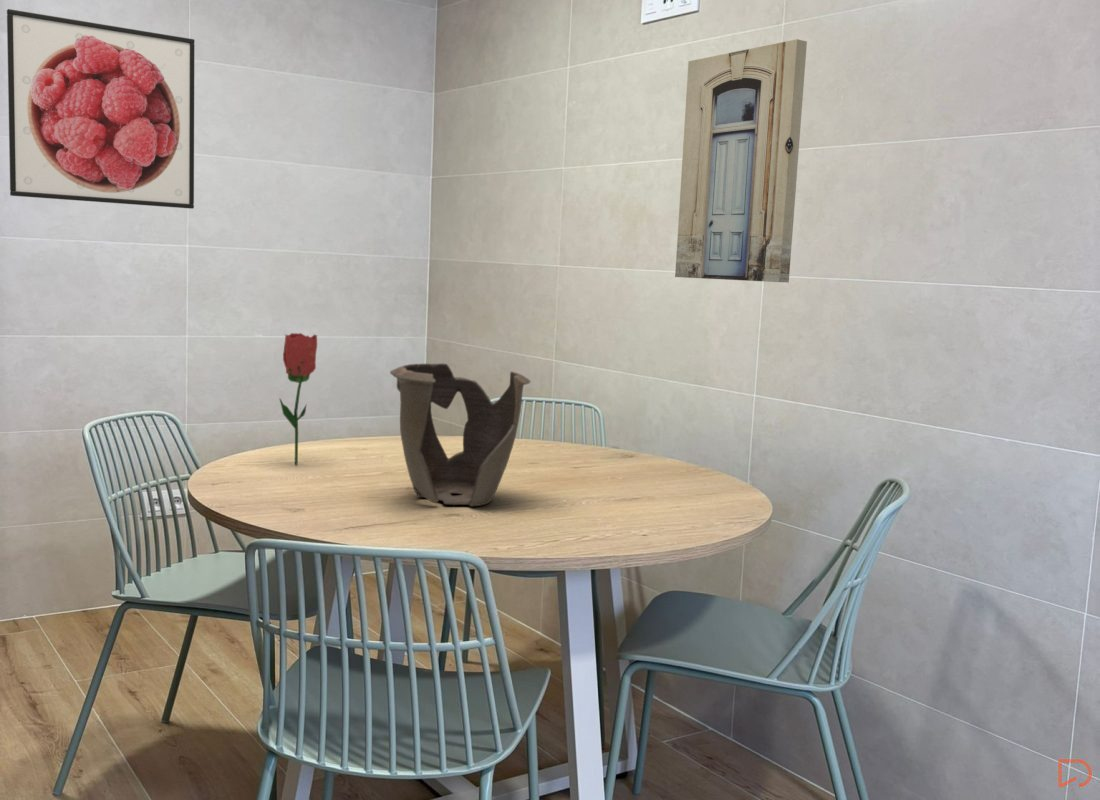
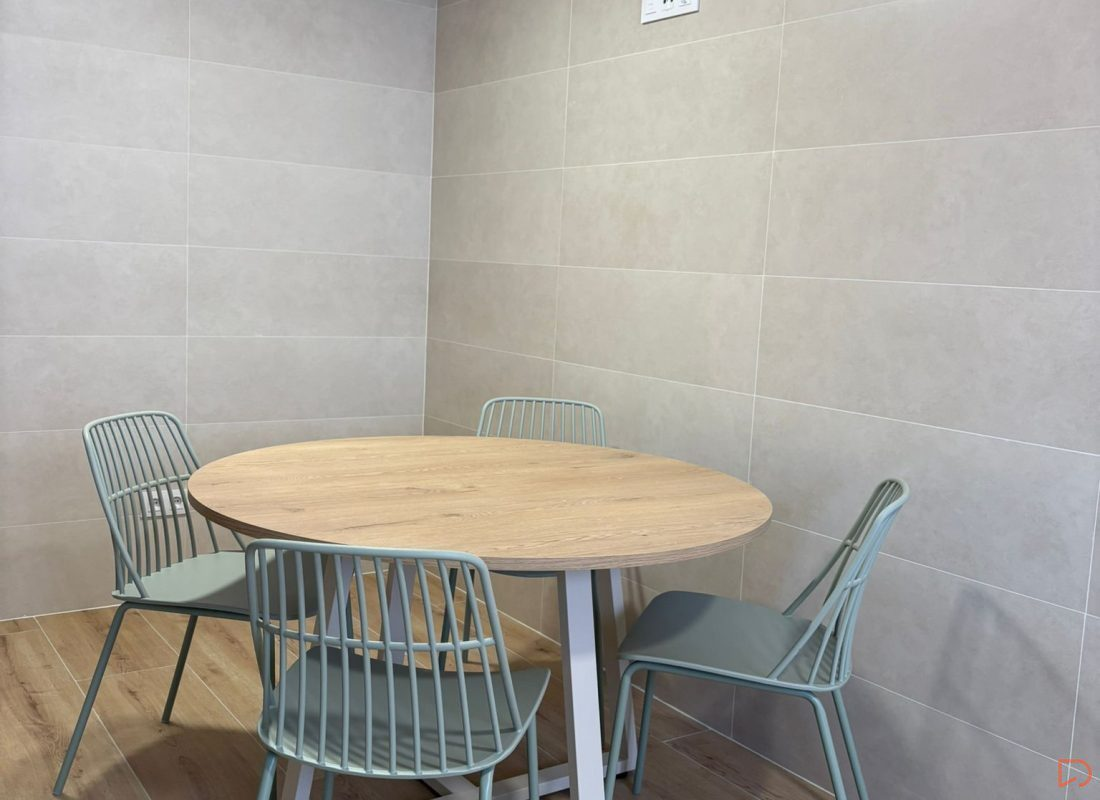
- flower [278,332,318,466]
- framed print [6,8,196,210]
- decorative bowl [389,362,532,507]
- wall art [674,38,808,284]
